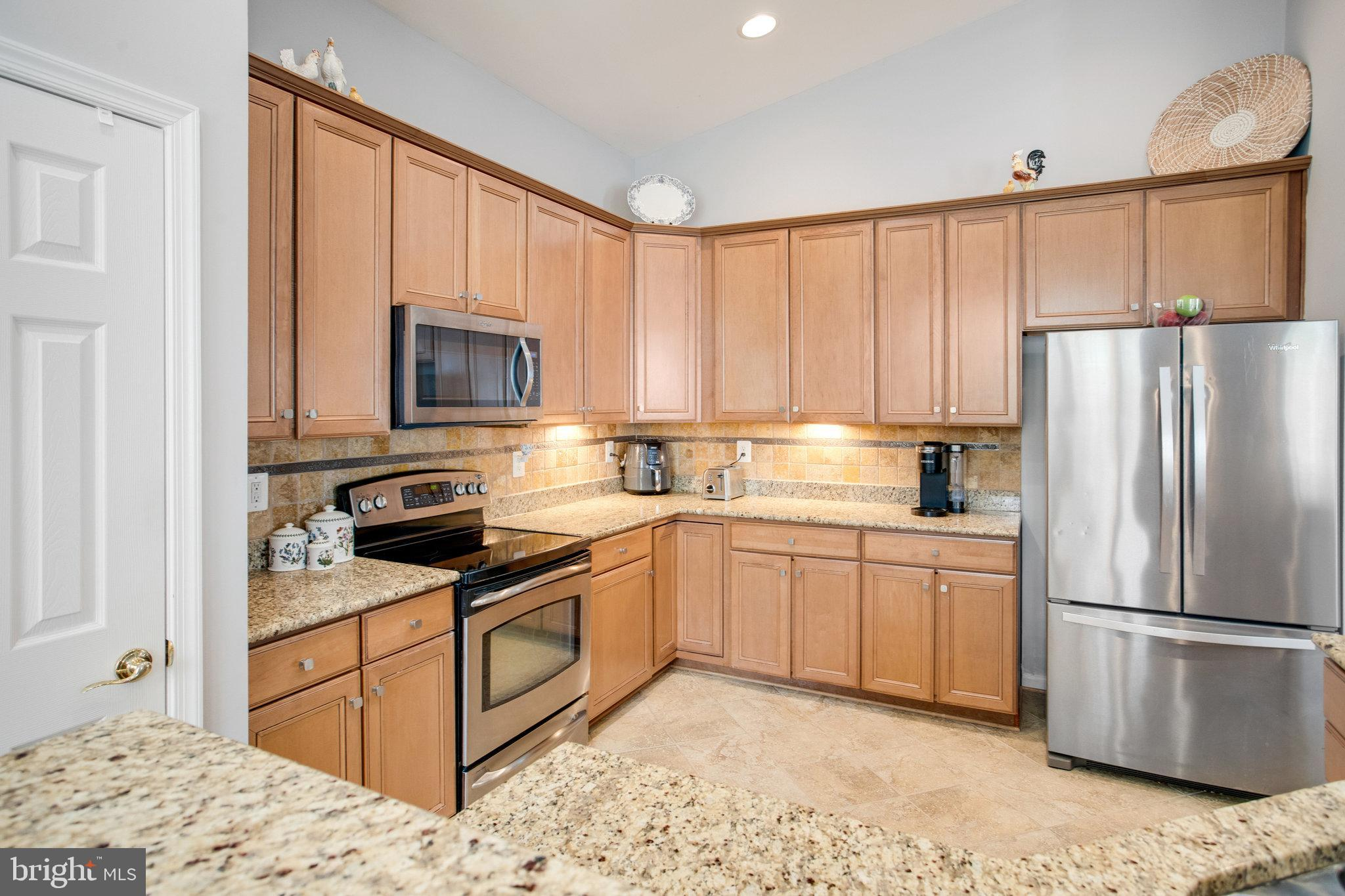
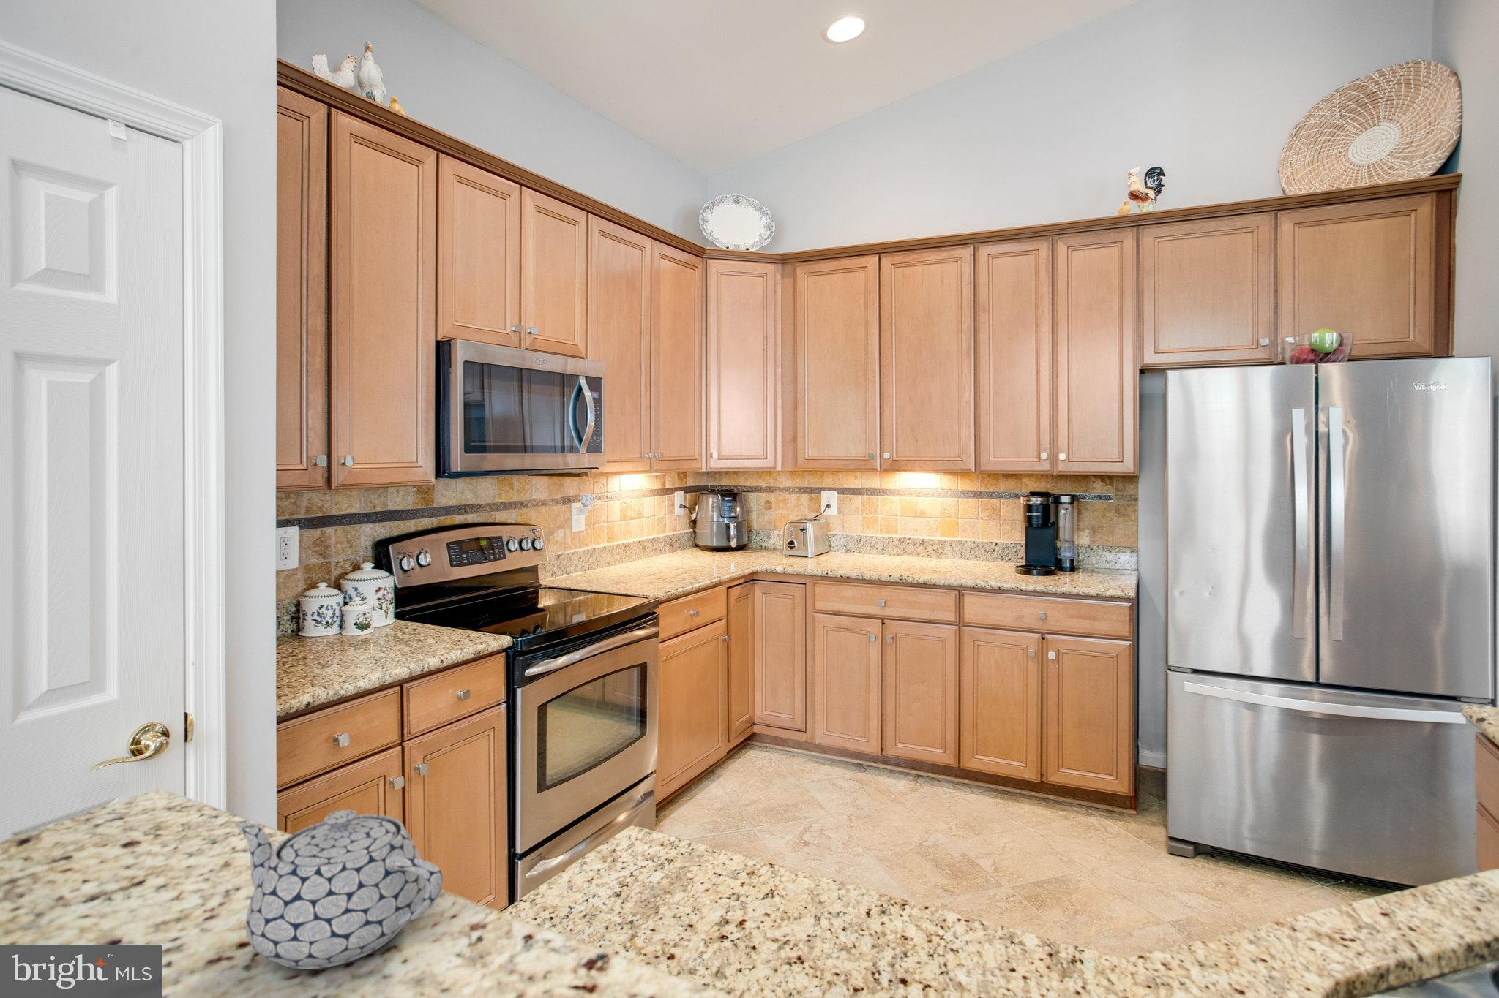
+ teapot [234,809,444,970]
